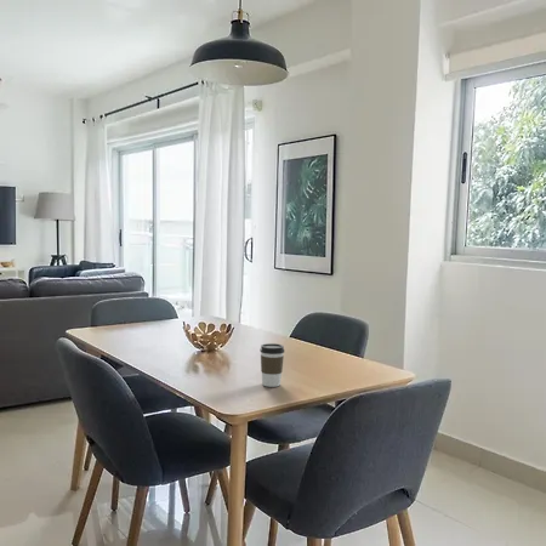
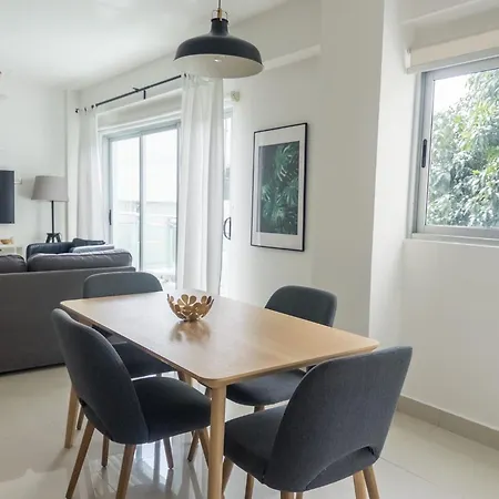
- coffee cup [258,342,285,388]
